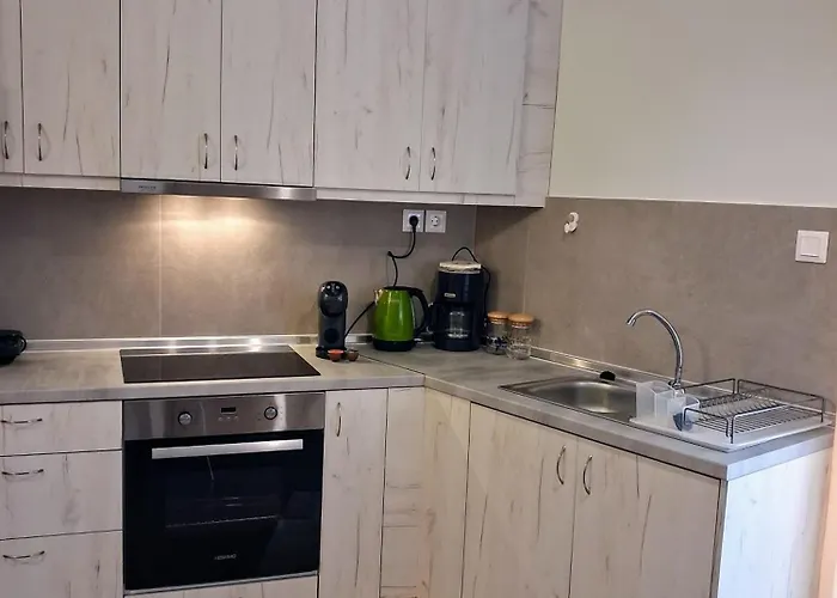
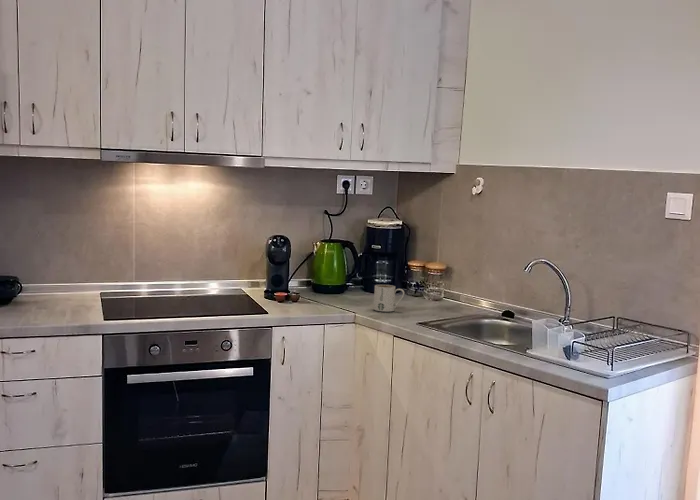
+ mug [373,284,405,313]
